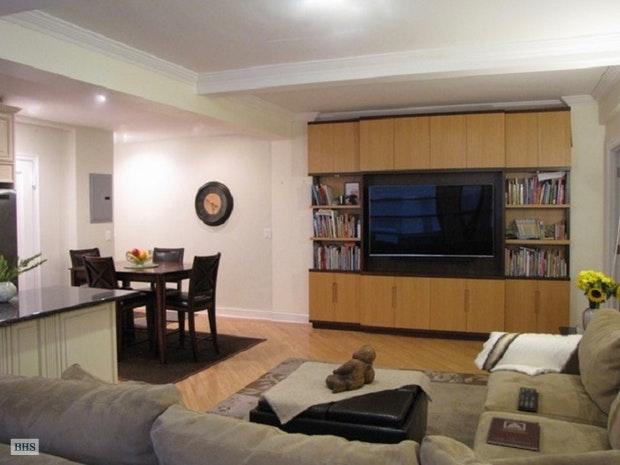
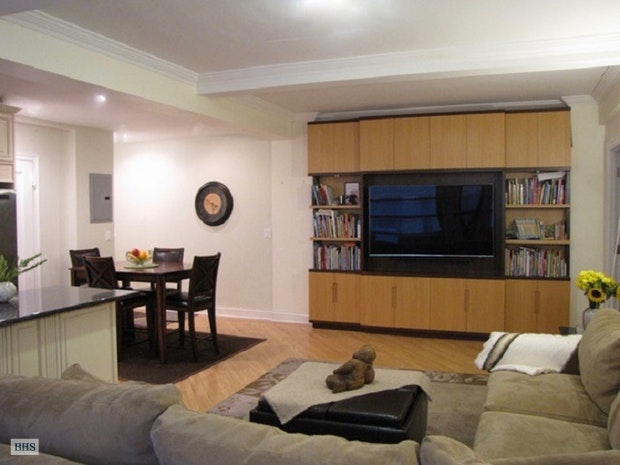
- remote control [516,386,538,413]
- book [485,416,540,452]
